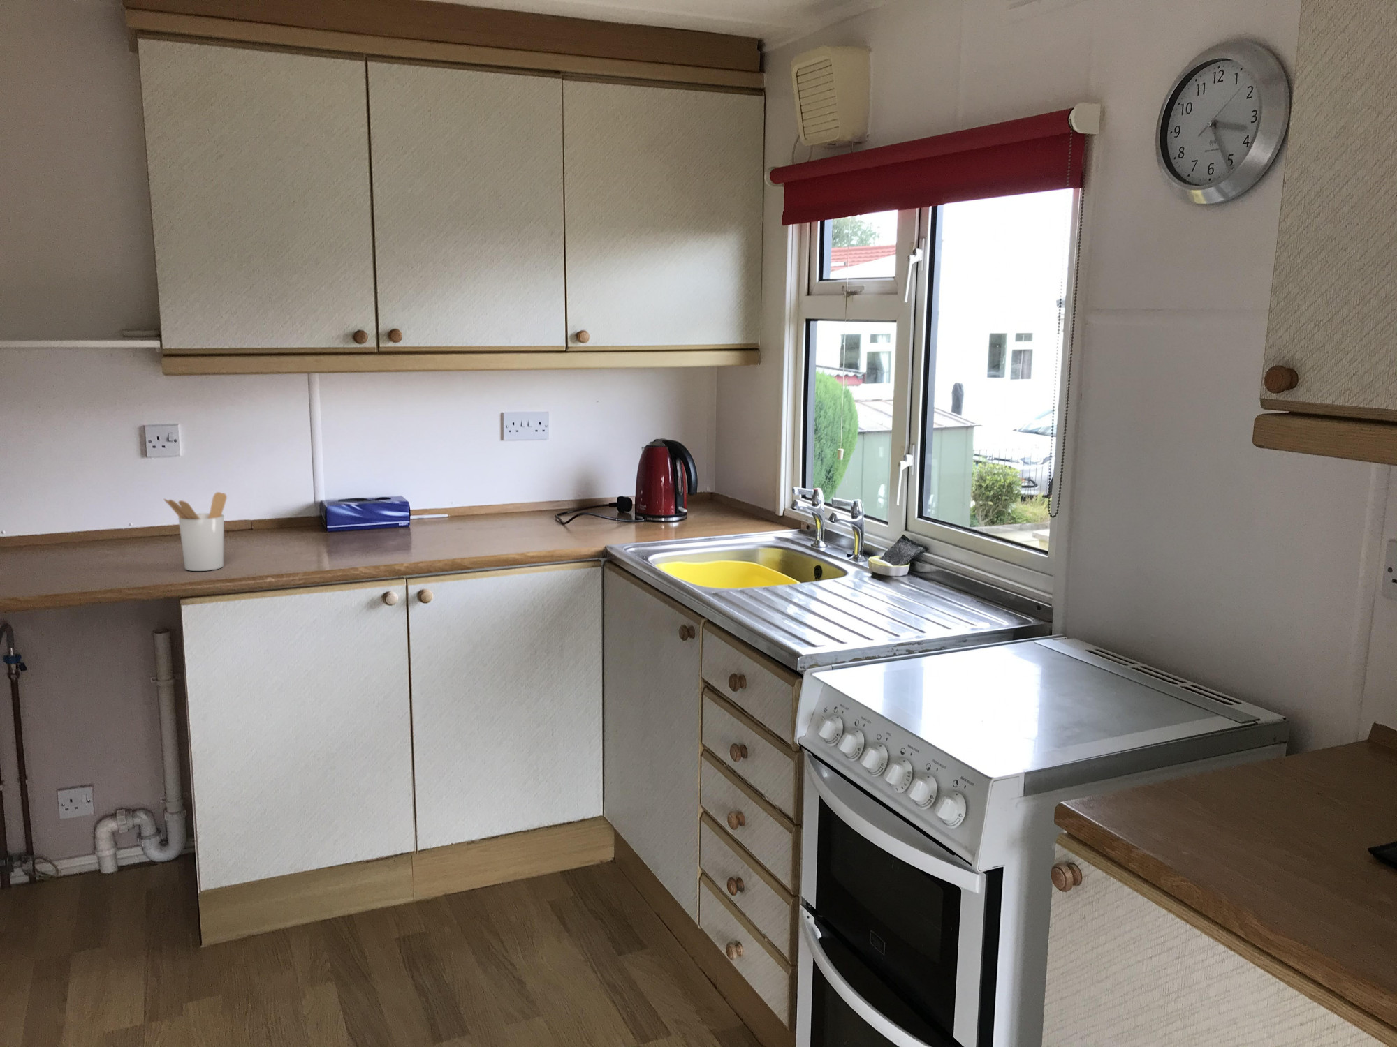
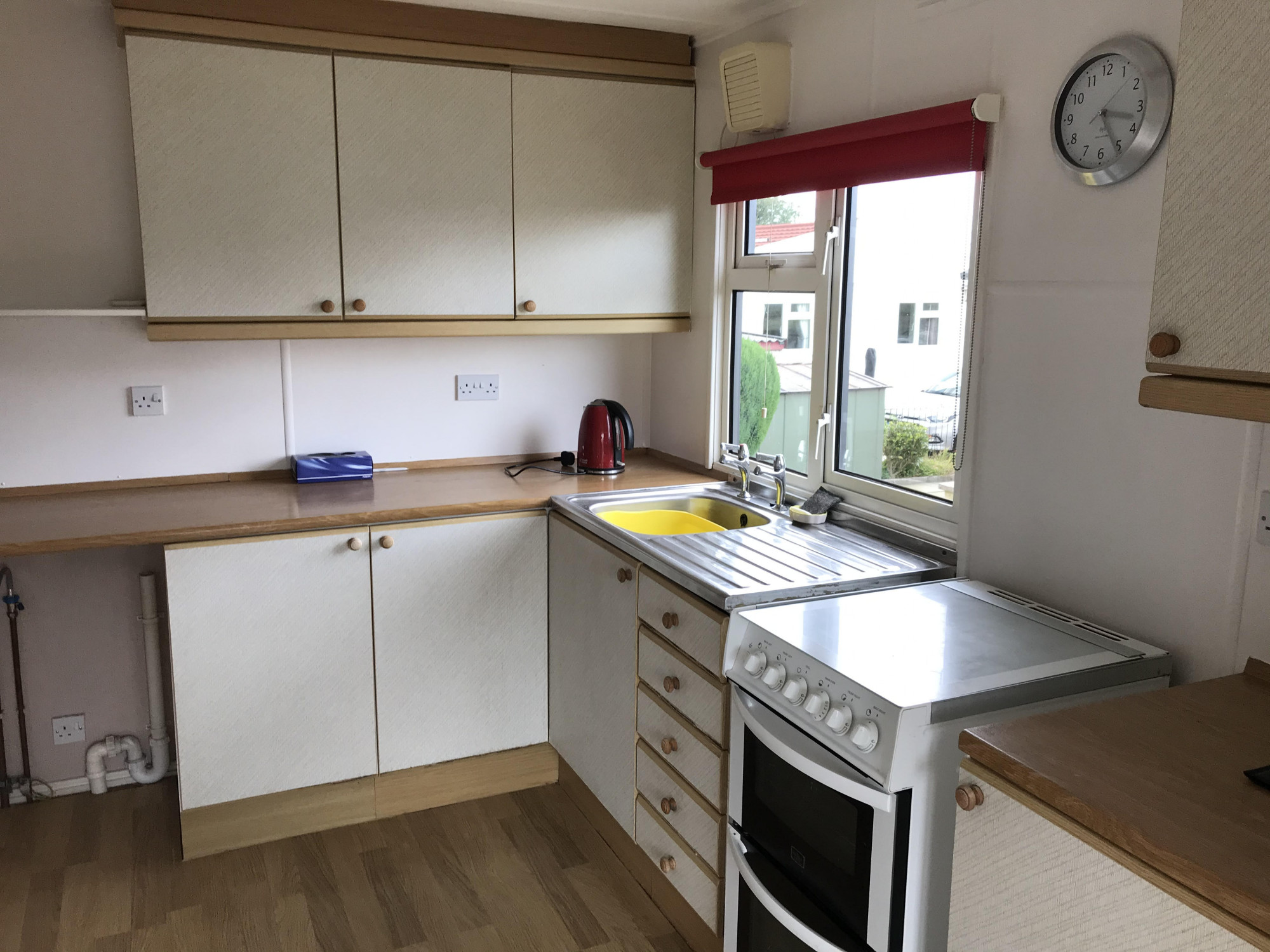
- utensil holder [164,492,228,572]
